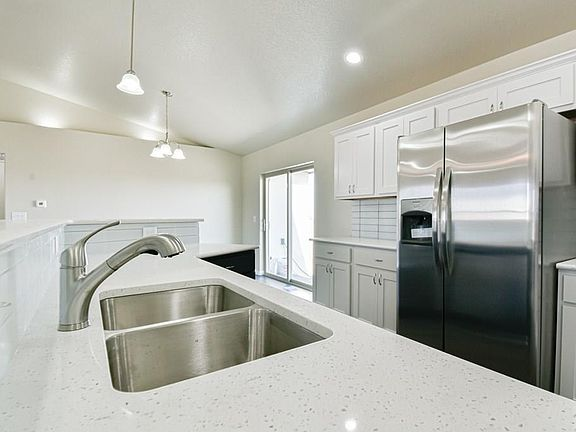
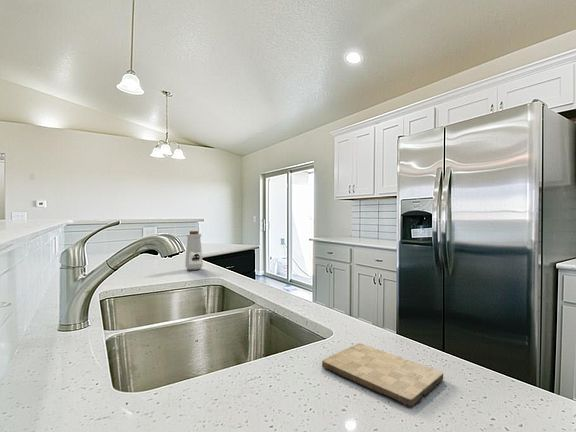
+ bottle [184,230,204,271]
+ cutting board [321,342,444,409]
